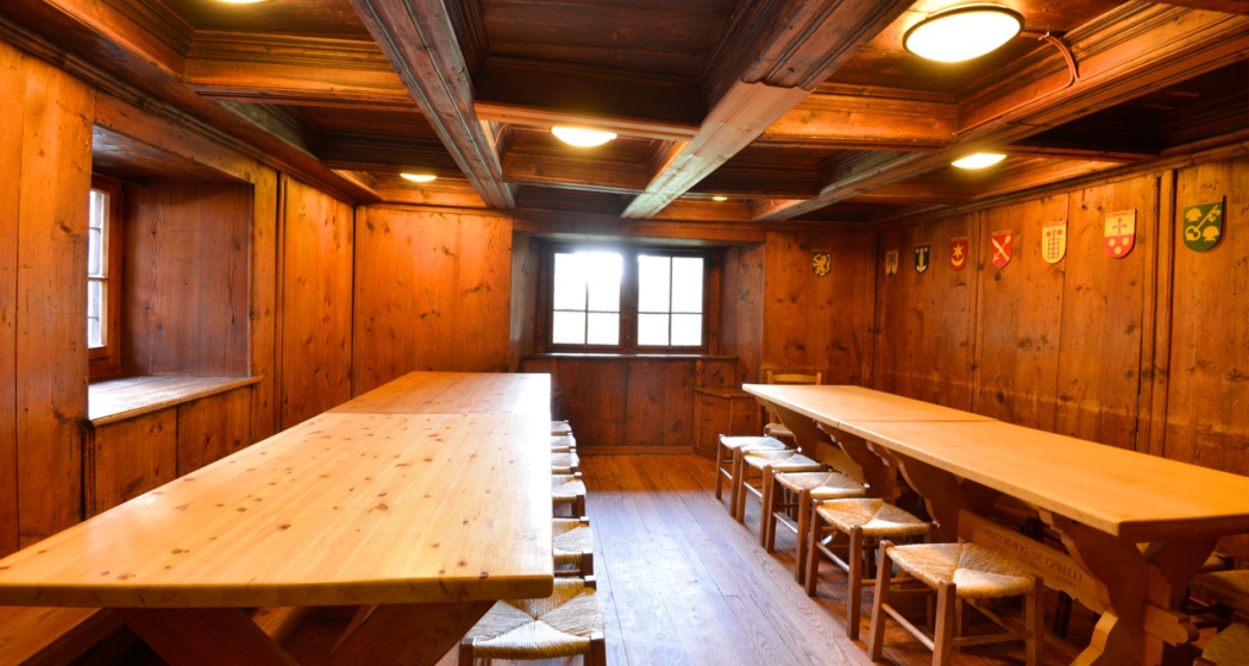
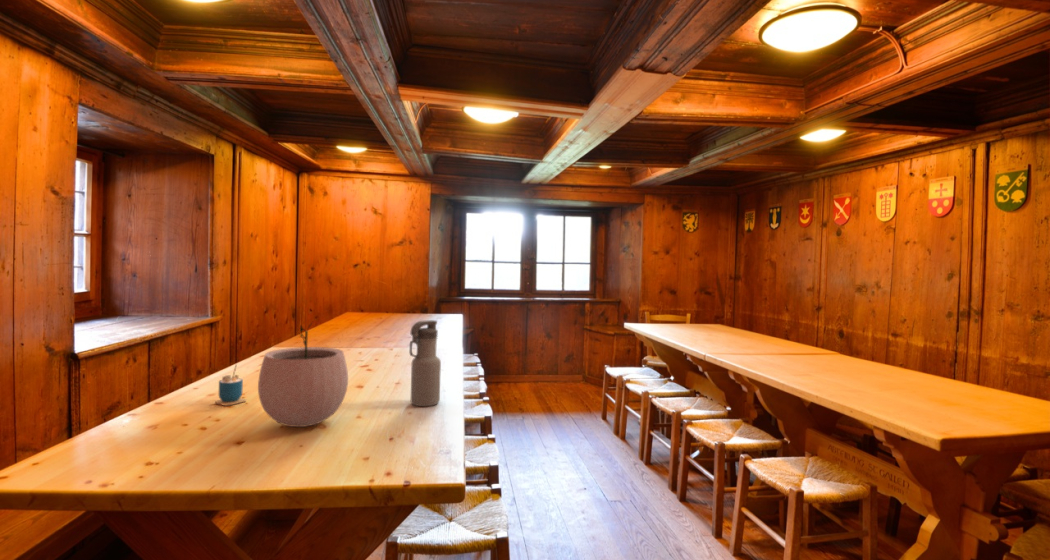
+ plant pot [257,321,349,428]
+ cup [214,363,247,407]
+ water bottle [409,319,442,407]
